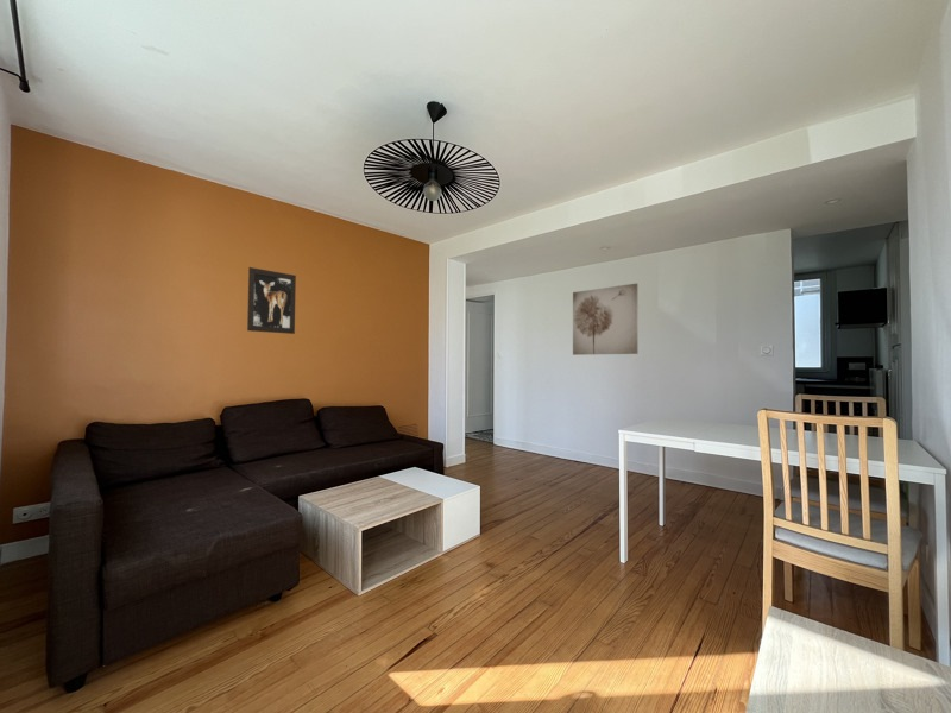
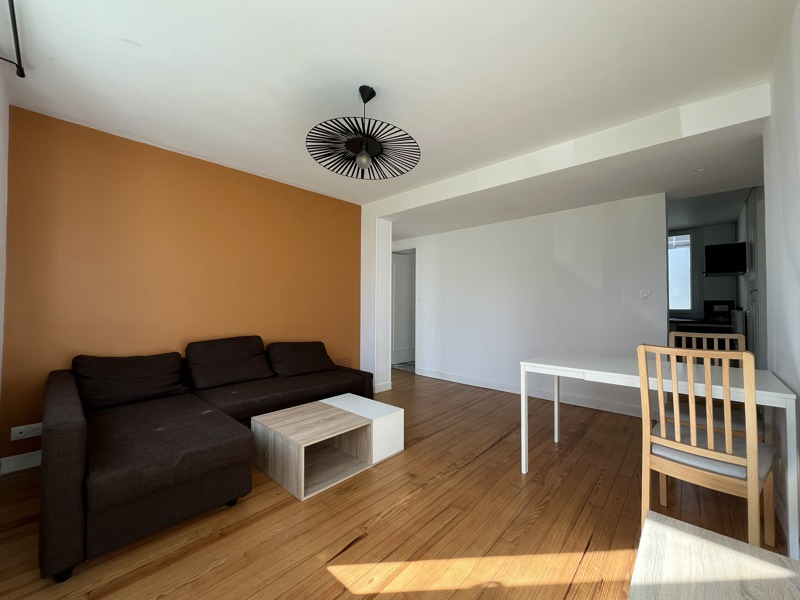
- wall art [572,282,640,356]
- wall art [246,266,297,335]
